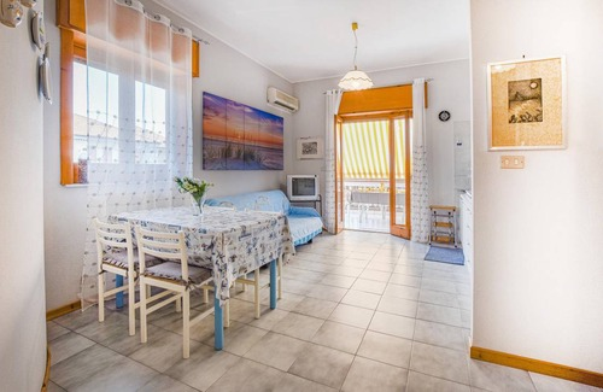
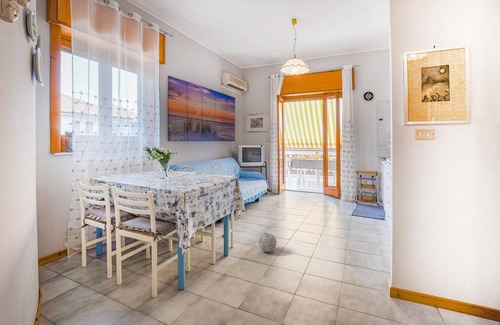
+ decorative ball [257,232,277,253]
